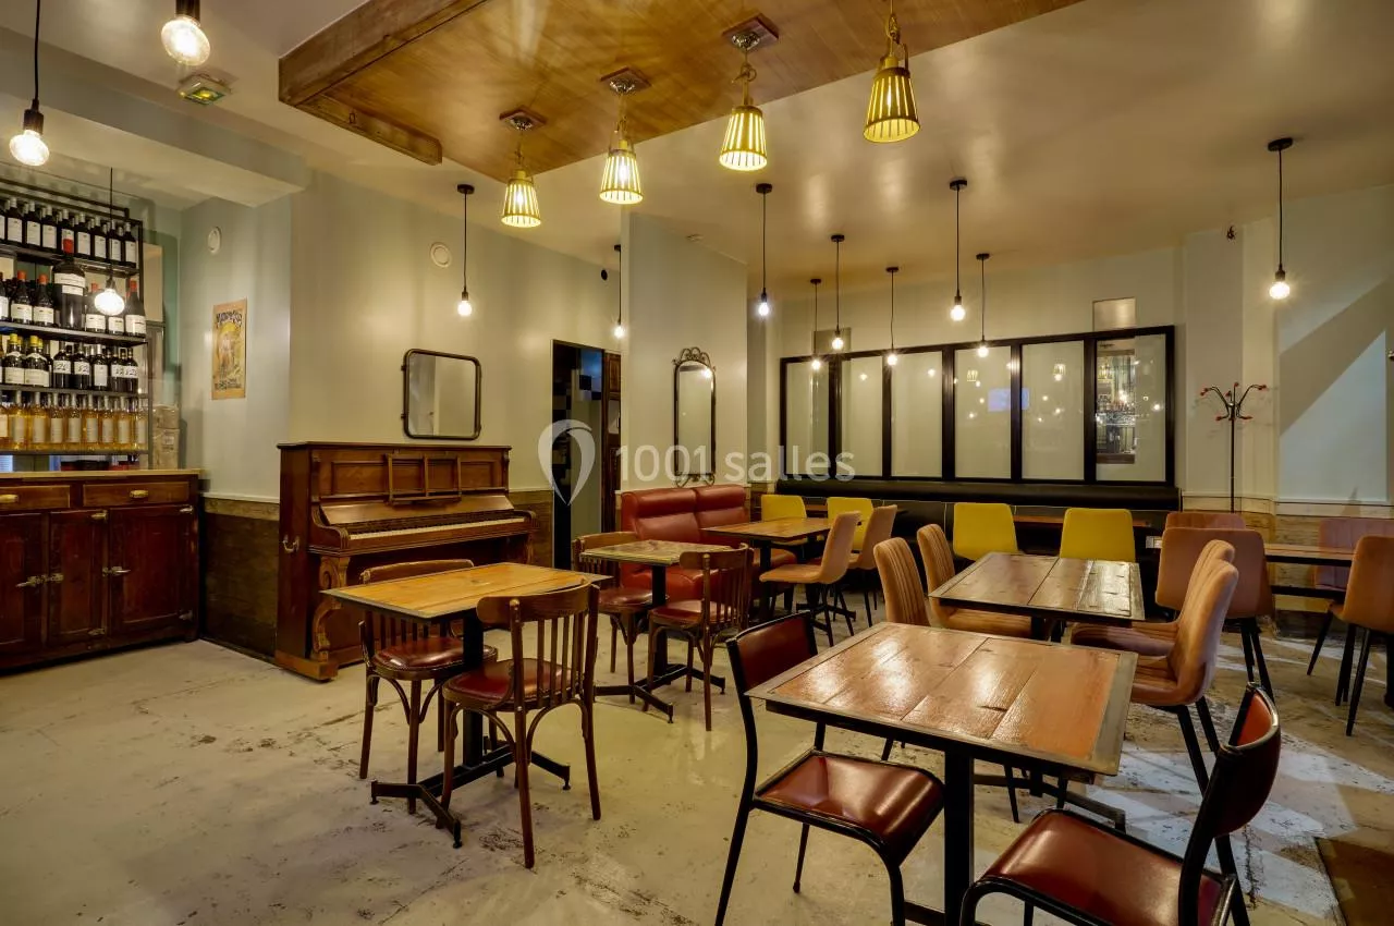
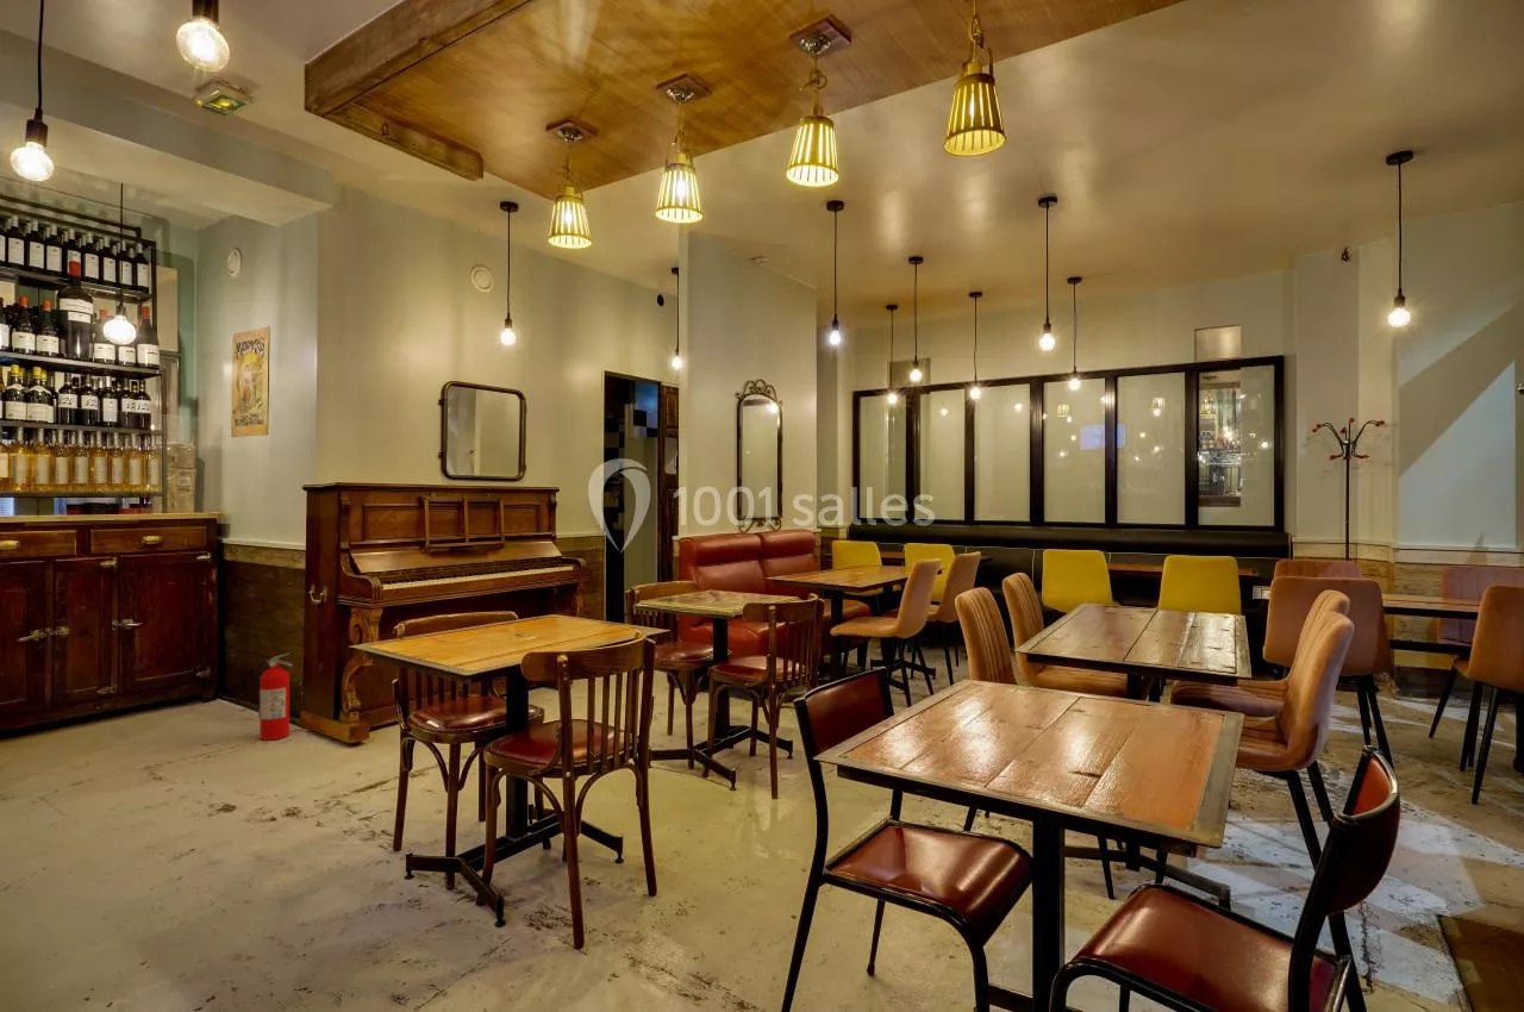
+ fire extinguisher [255,651,294,742]
